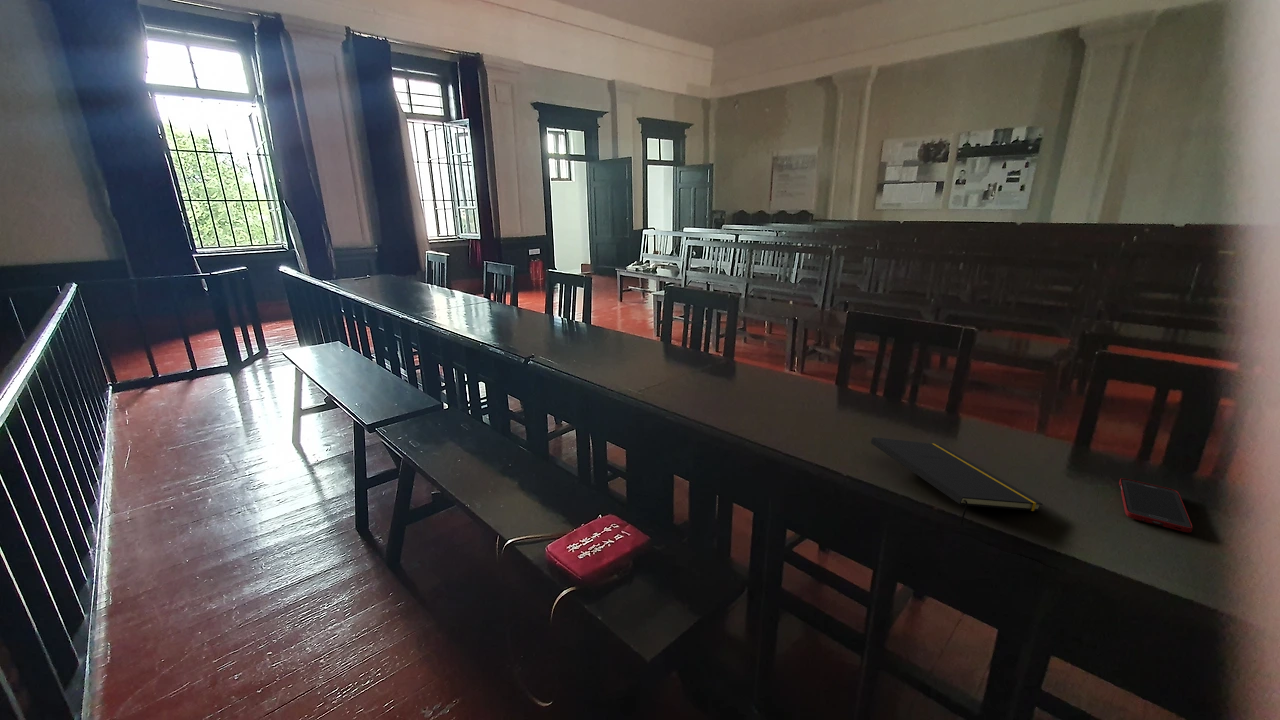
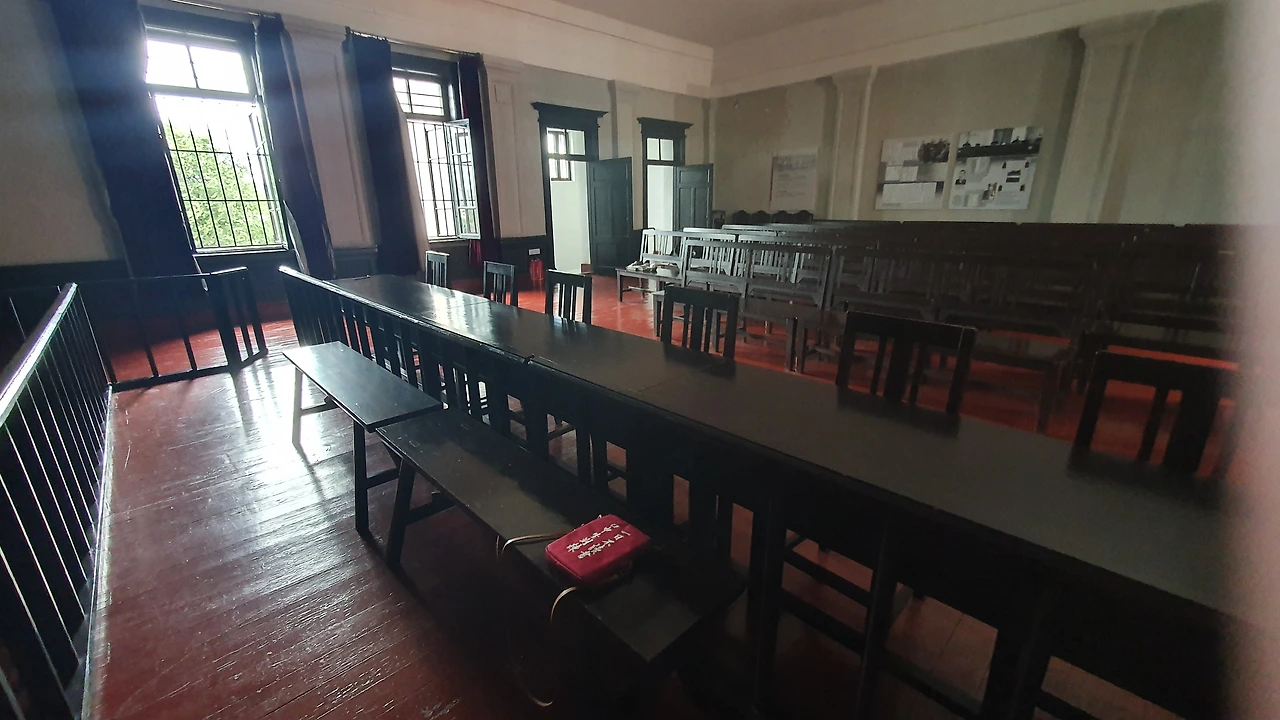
- cell phone [1118,477,1194,533]
- notepad [870,436,1044,526]
